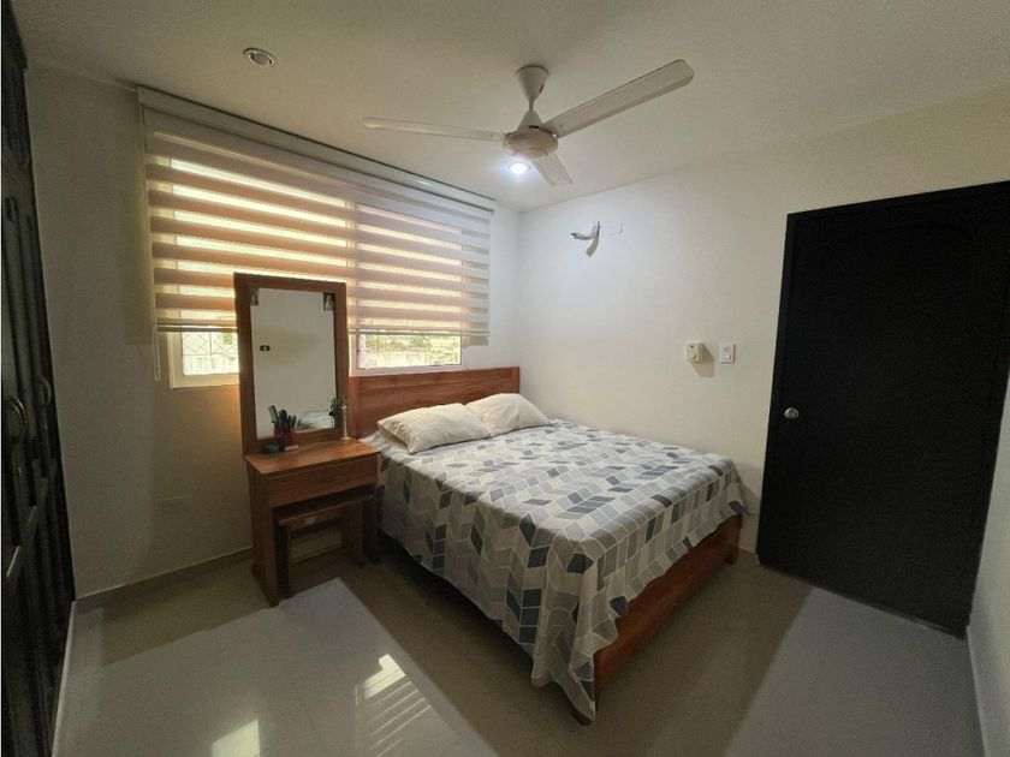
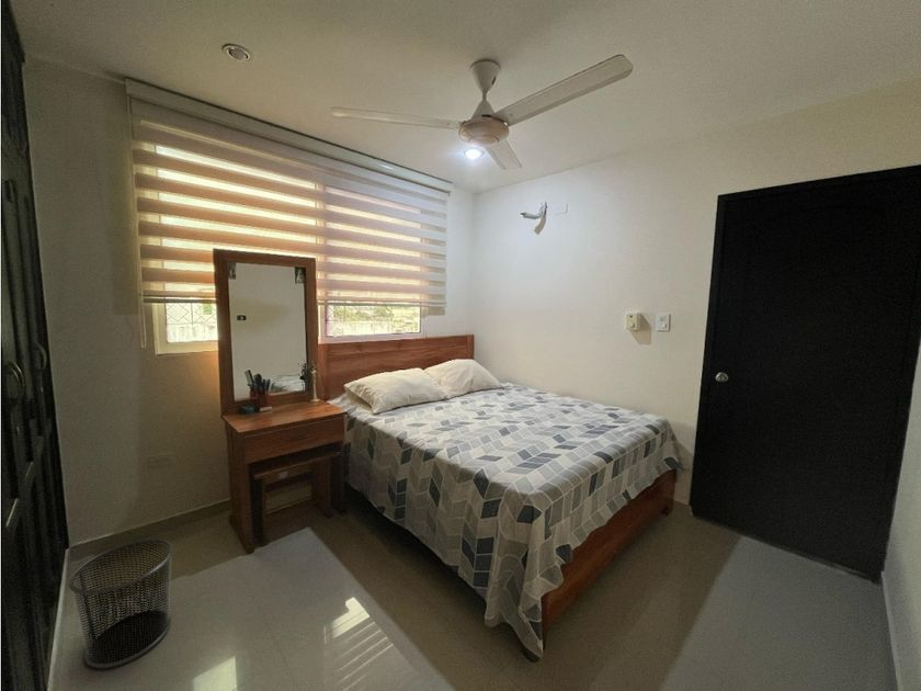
+ waste bin [68,539,174,669]
